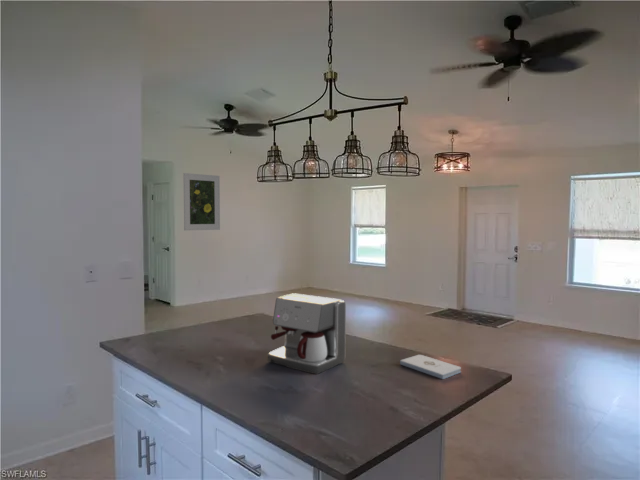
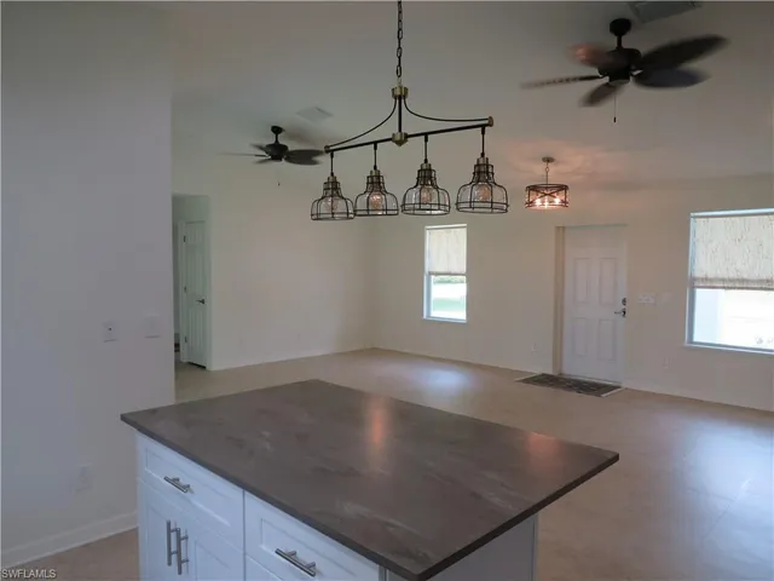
- coffee maker [267,292,347,375]
- notepad [399,354,462,380]
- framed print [182,172,221,231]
